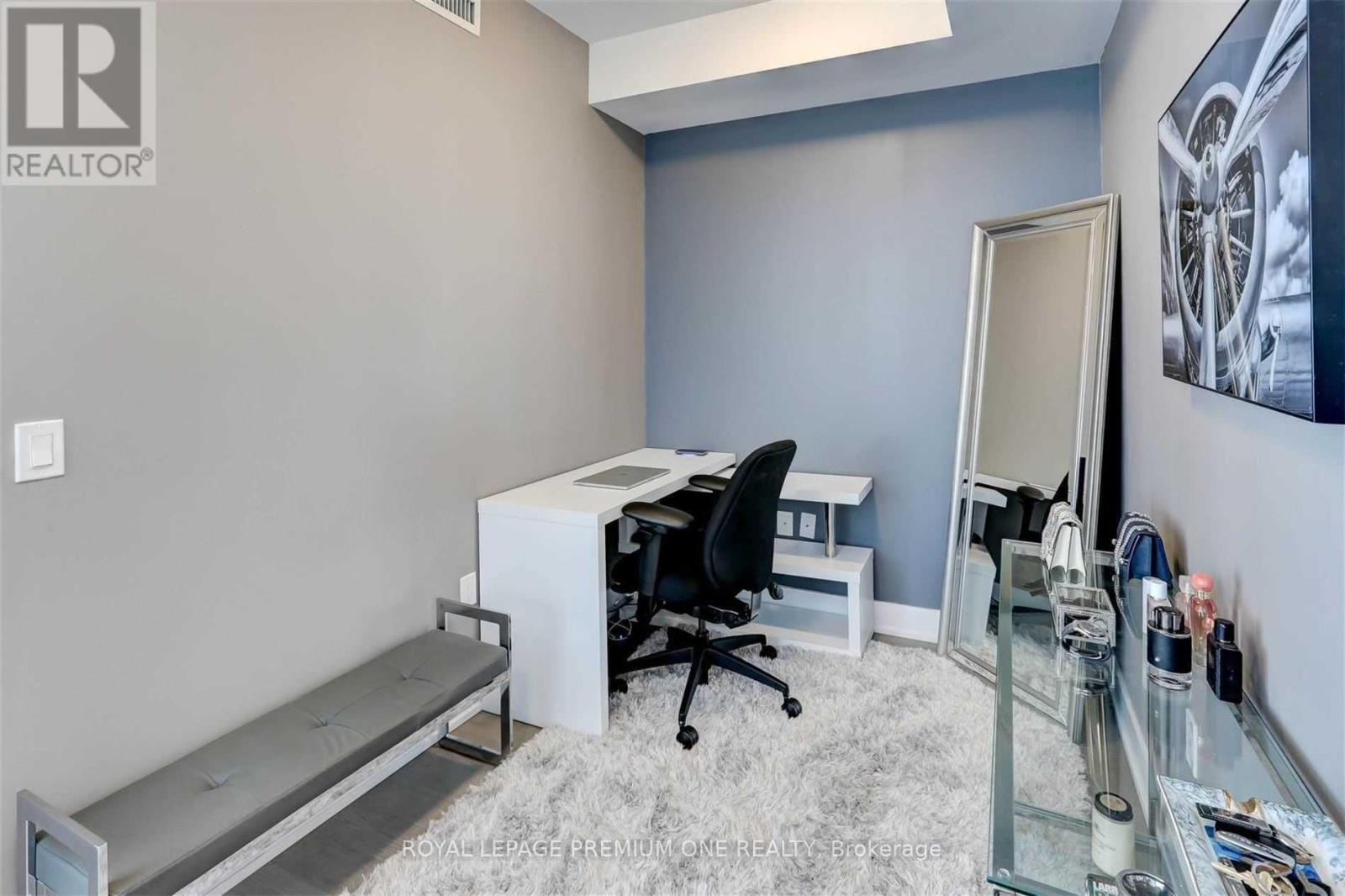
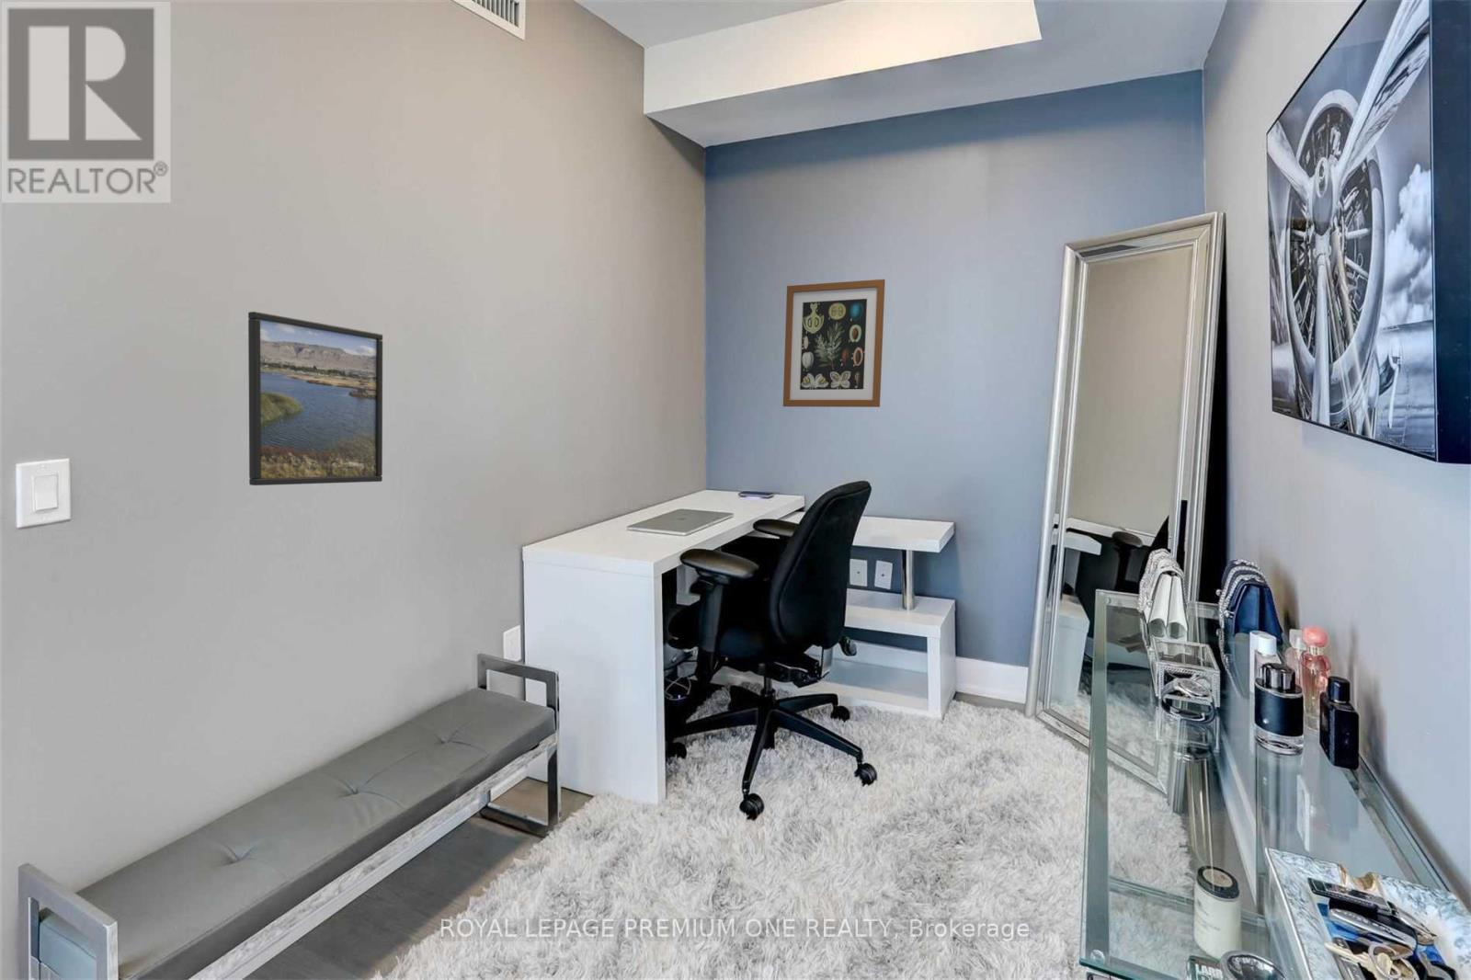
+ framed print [247,311,384,487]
+ wall art [782,279,886,408]
